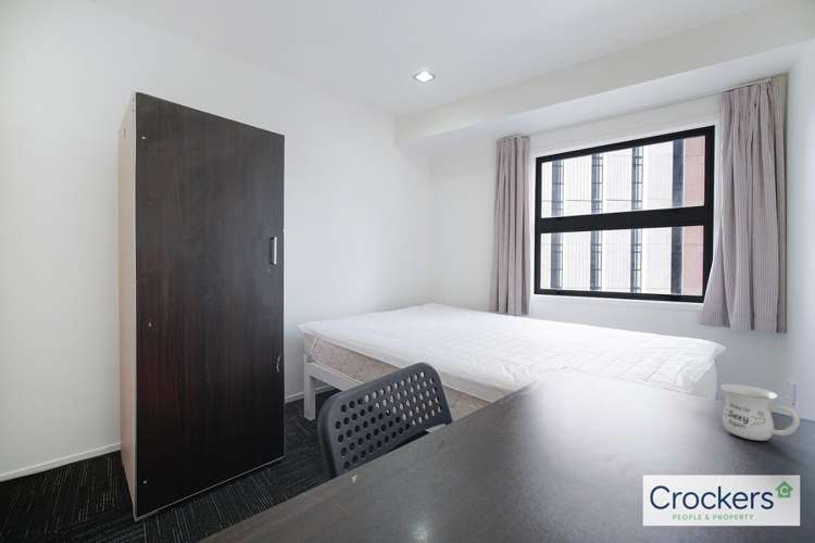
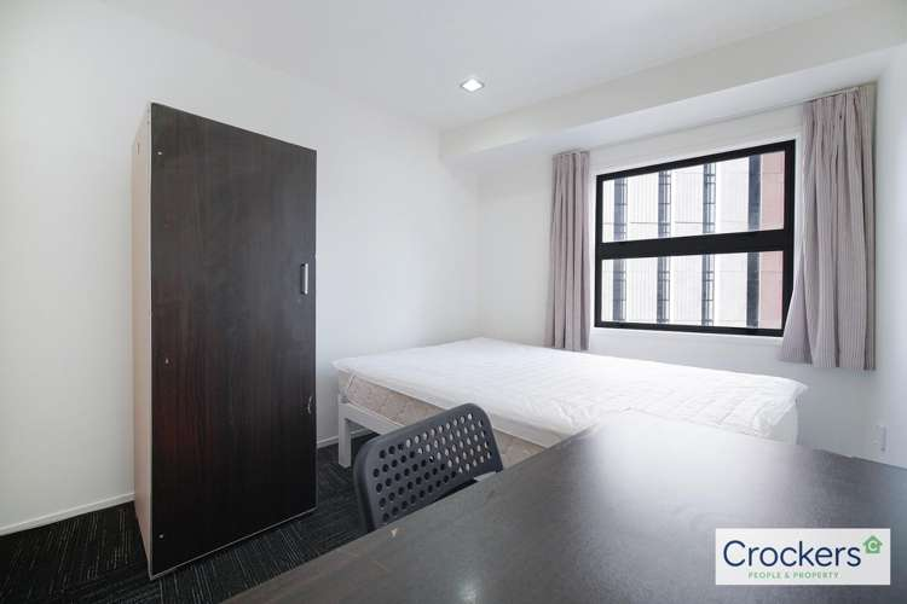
- mug [719,383,801,442]
